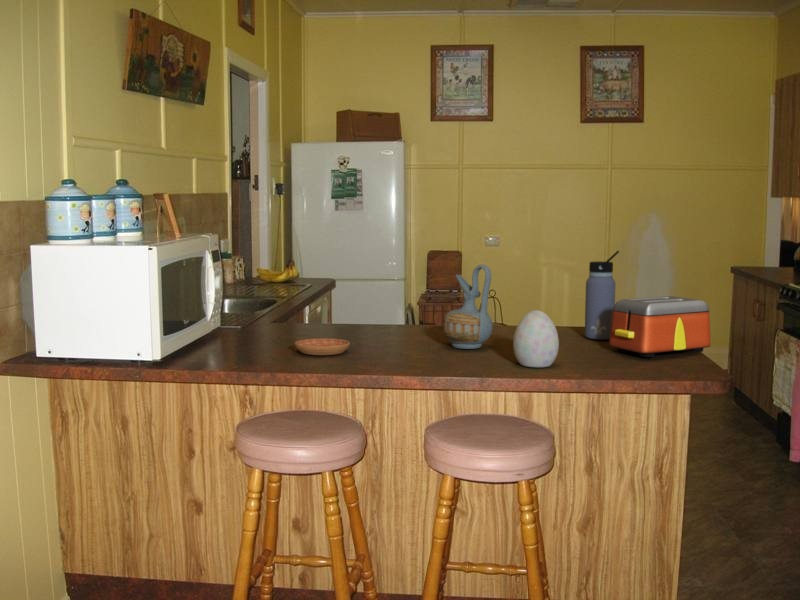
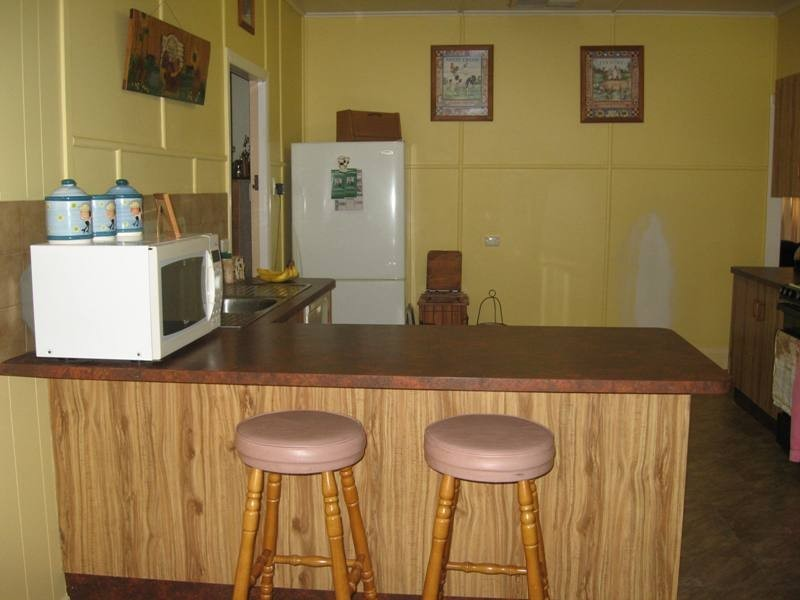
- toaster [608,295,712,358]
- saucer [294,337,351,356]
- water bottle [584,250,620,341]
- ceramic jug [442,264,494,350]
- decorative egg [512,309,560,368]
